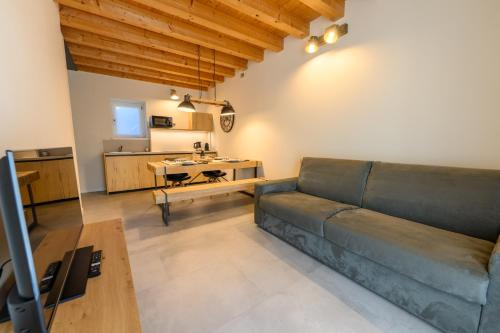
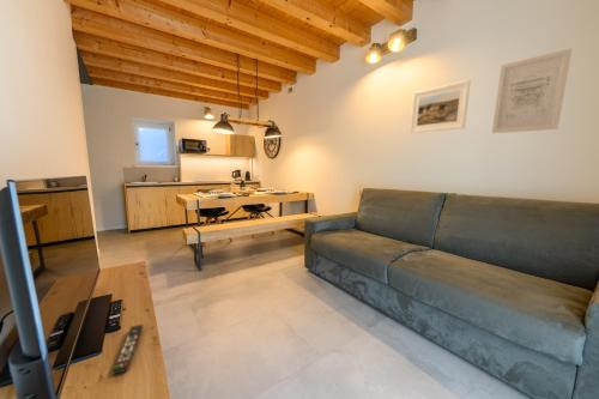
+ wall art [491,47,573,134]
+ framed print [409,79,472,134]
+ remote control [111,324,144,376]
